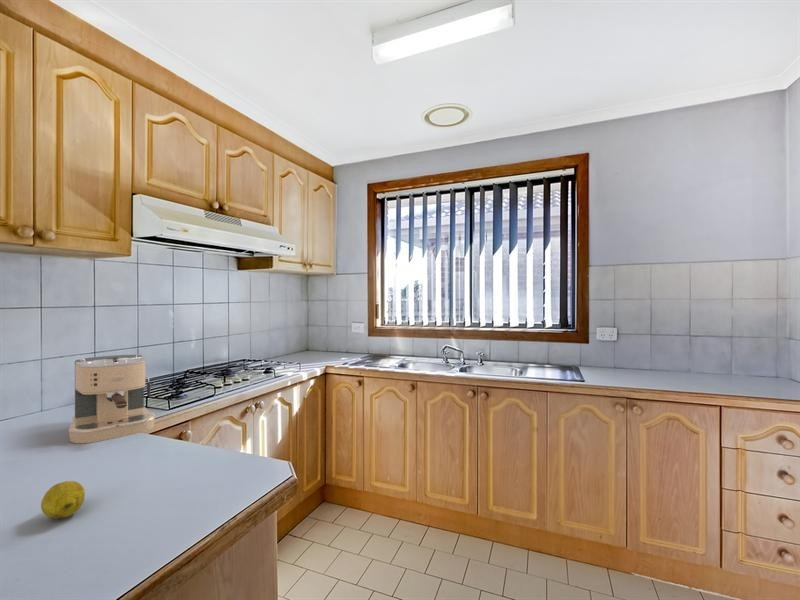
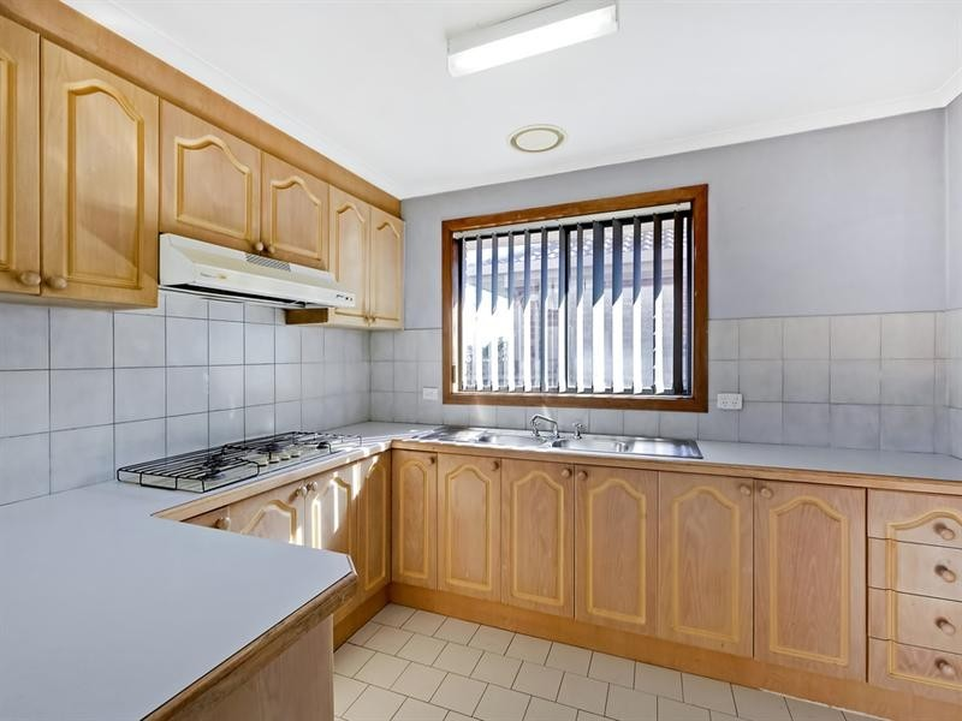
- coffee maker [67,353,157,444]
- fruit [40,480,86,520]
